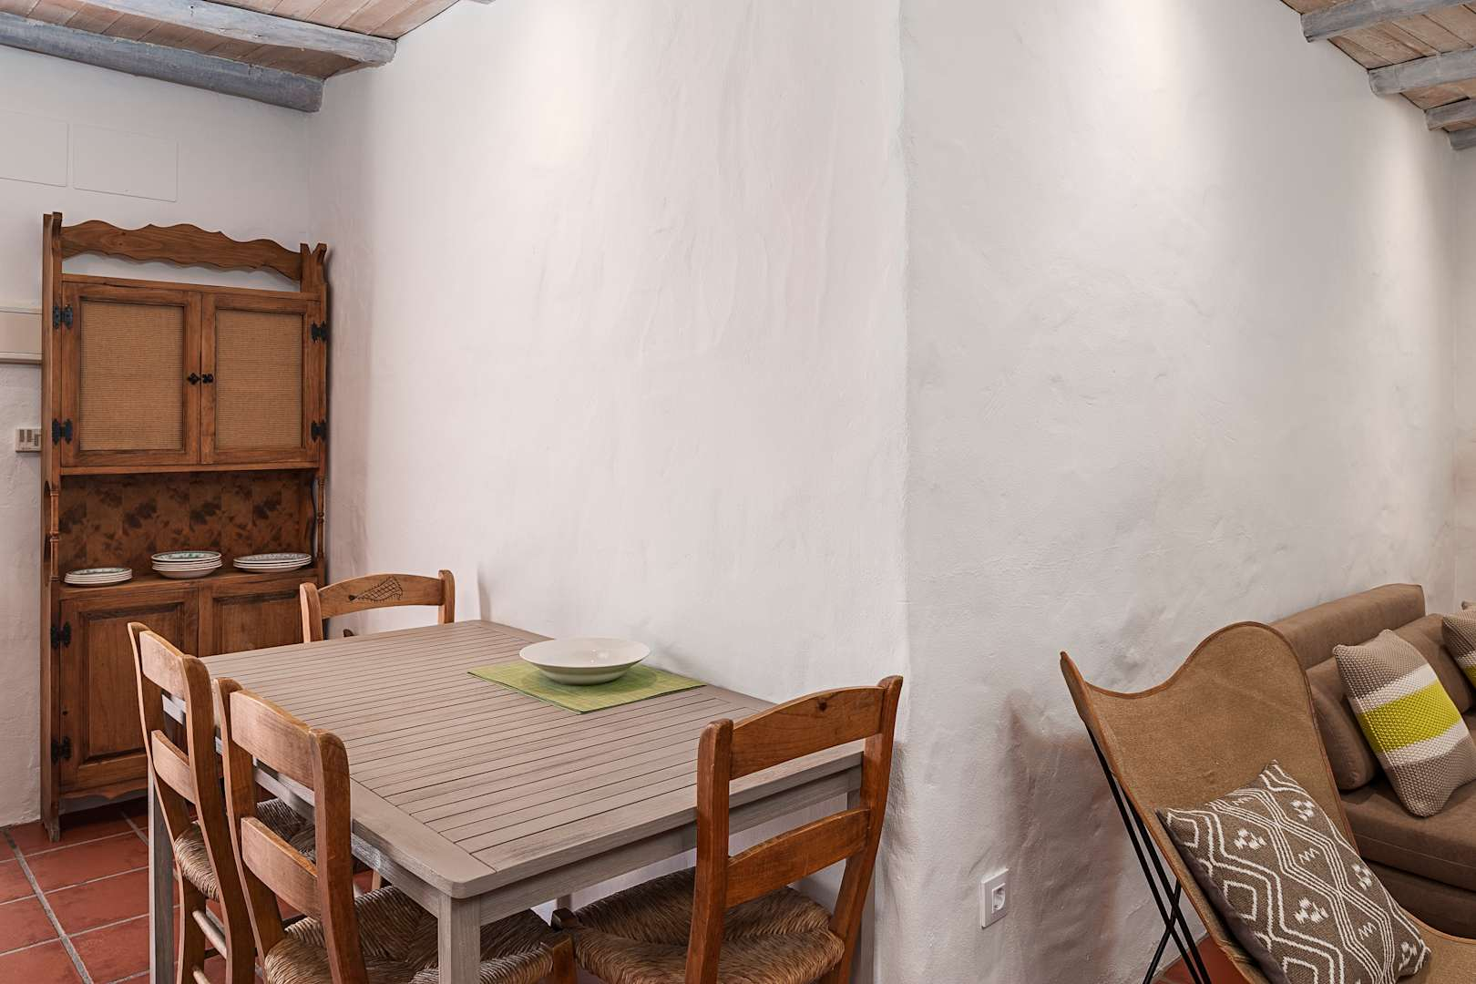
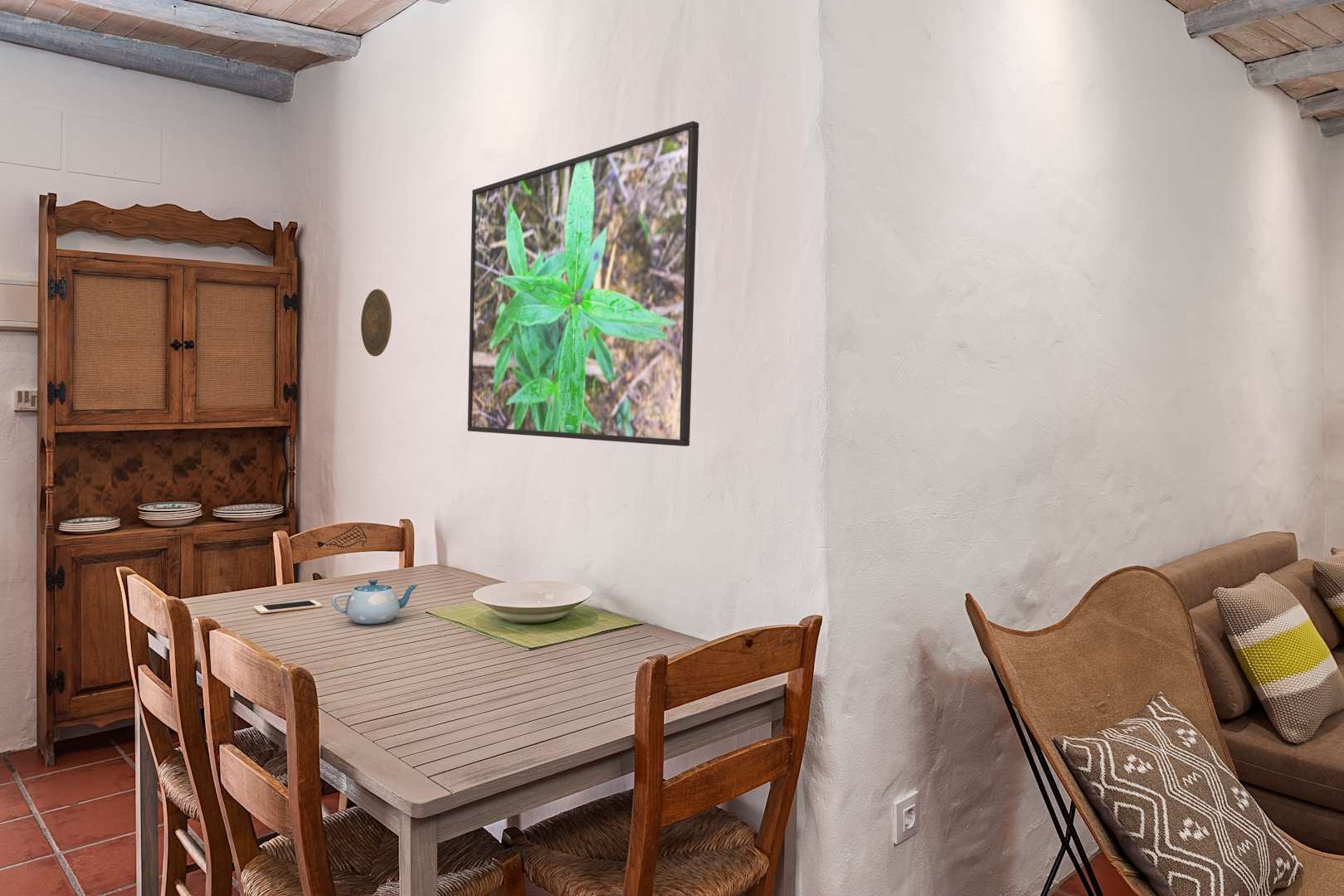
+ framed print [467,120,699,447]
+ cell phone [253,599,324,614]
+ chinaware [330,578,419,625]
+ decorative plate [360,288,392,357]
